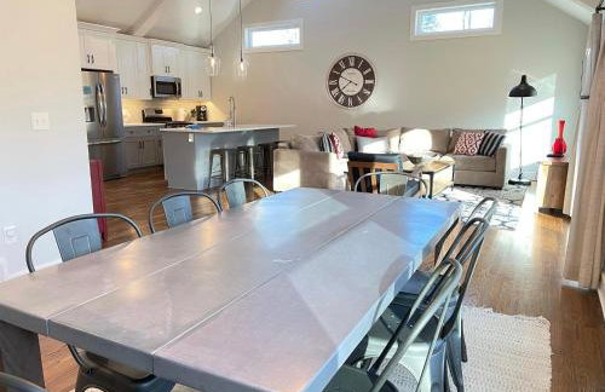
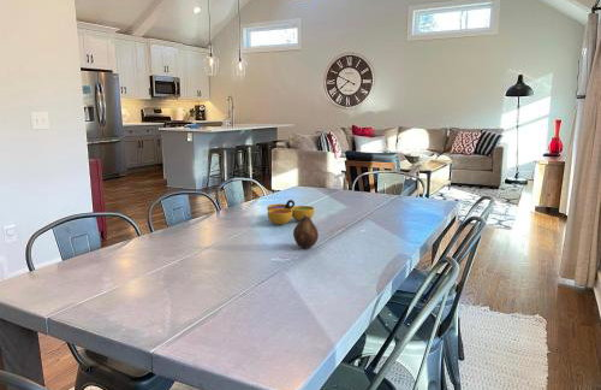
+ decorative bowl [266,199,315,226]
+ fruit [292,215,320,249]
